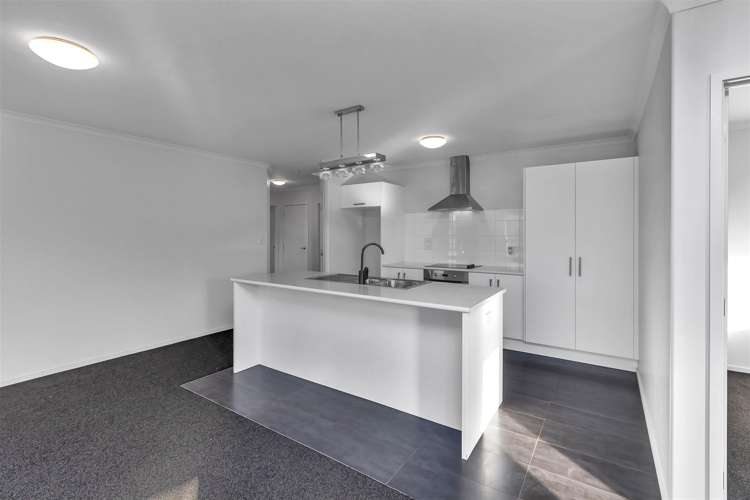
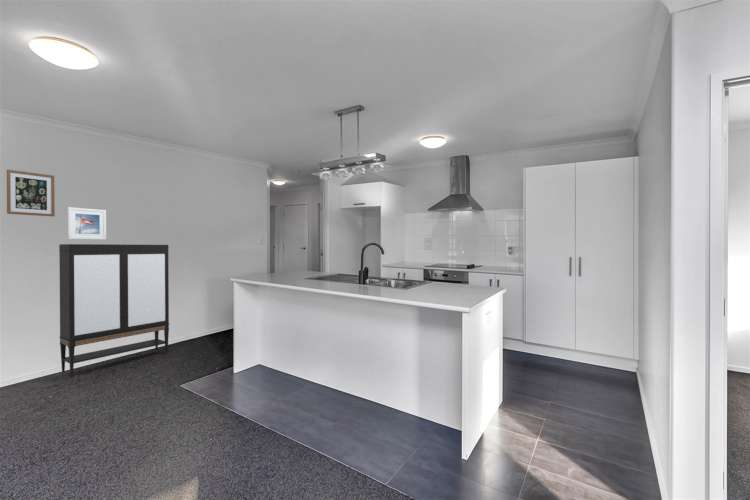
+ storage cabinet [58,243,170,378]
+ wall art [6,168,56,217]
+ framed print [66,206,107,241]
